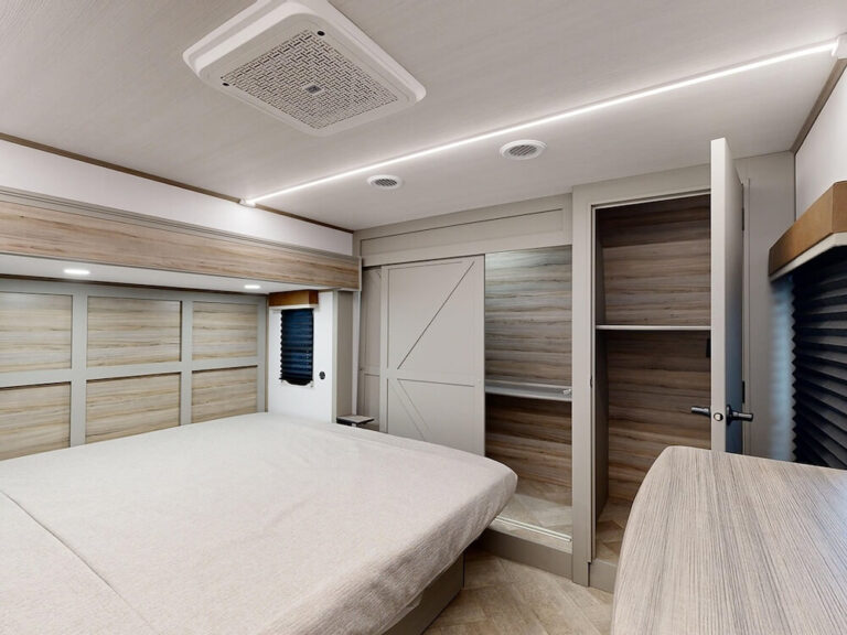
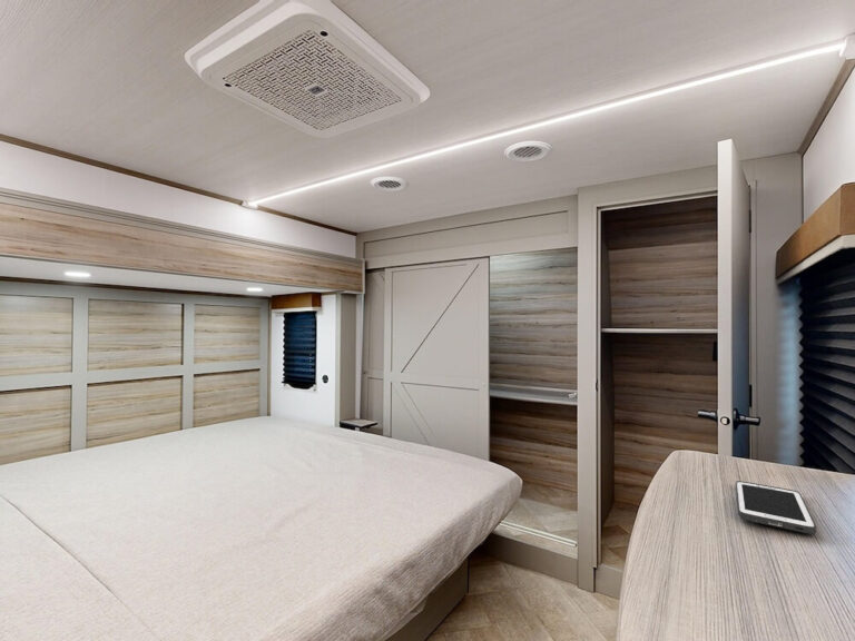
+ cell phone [735,480,817,535]
